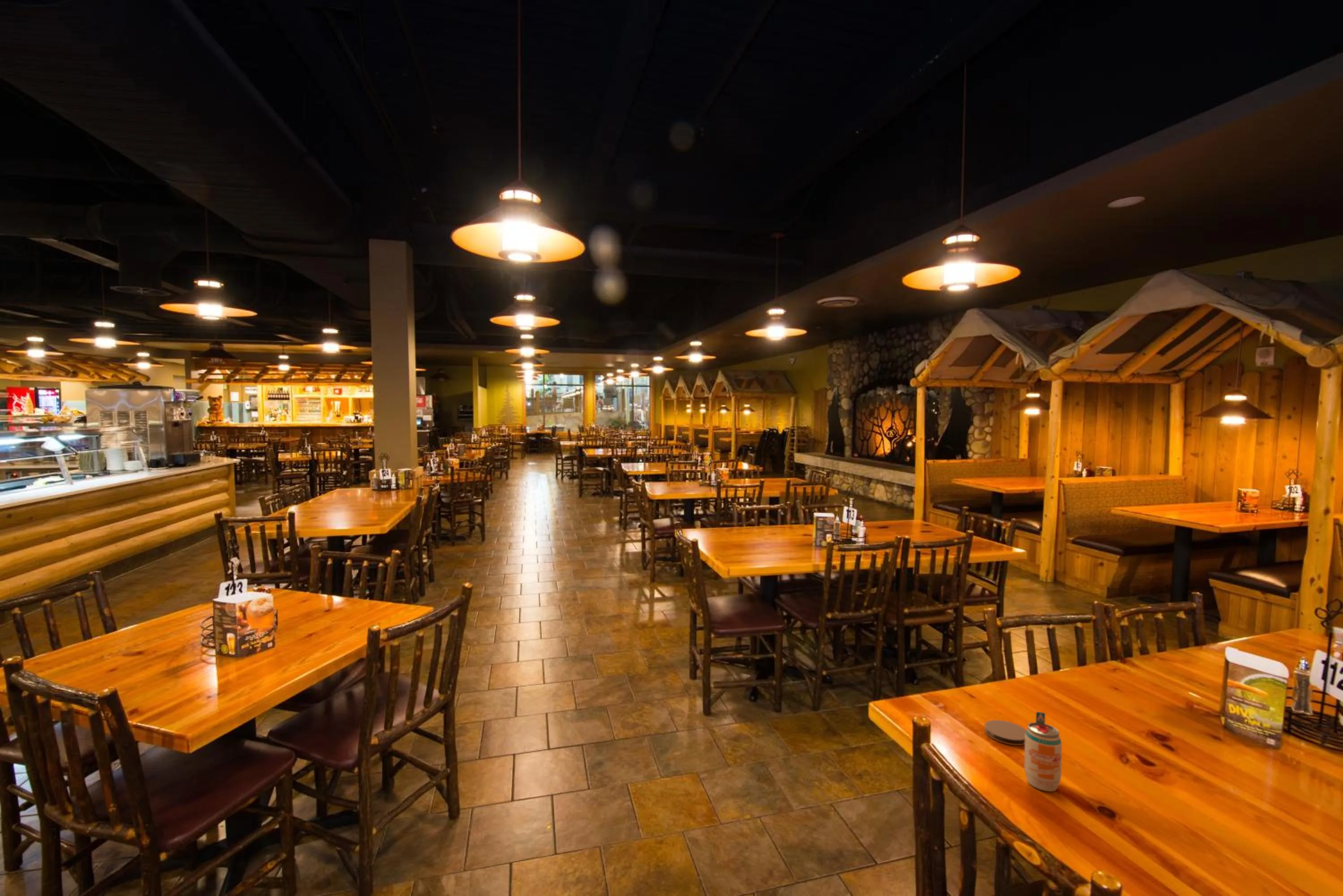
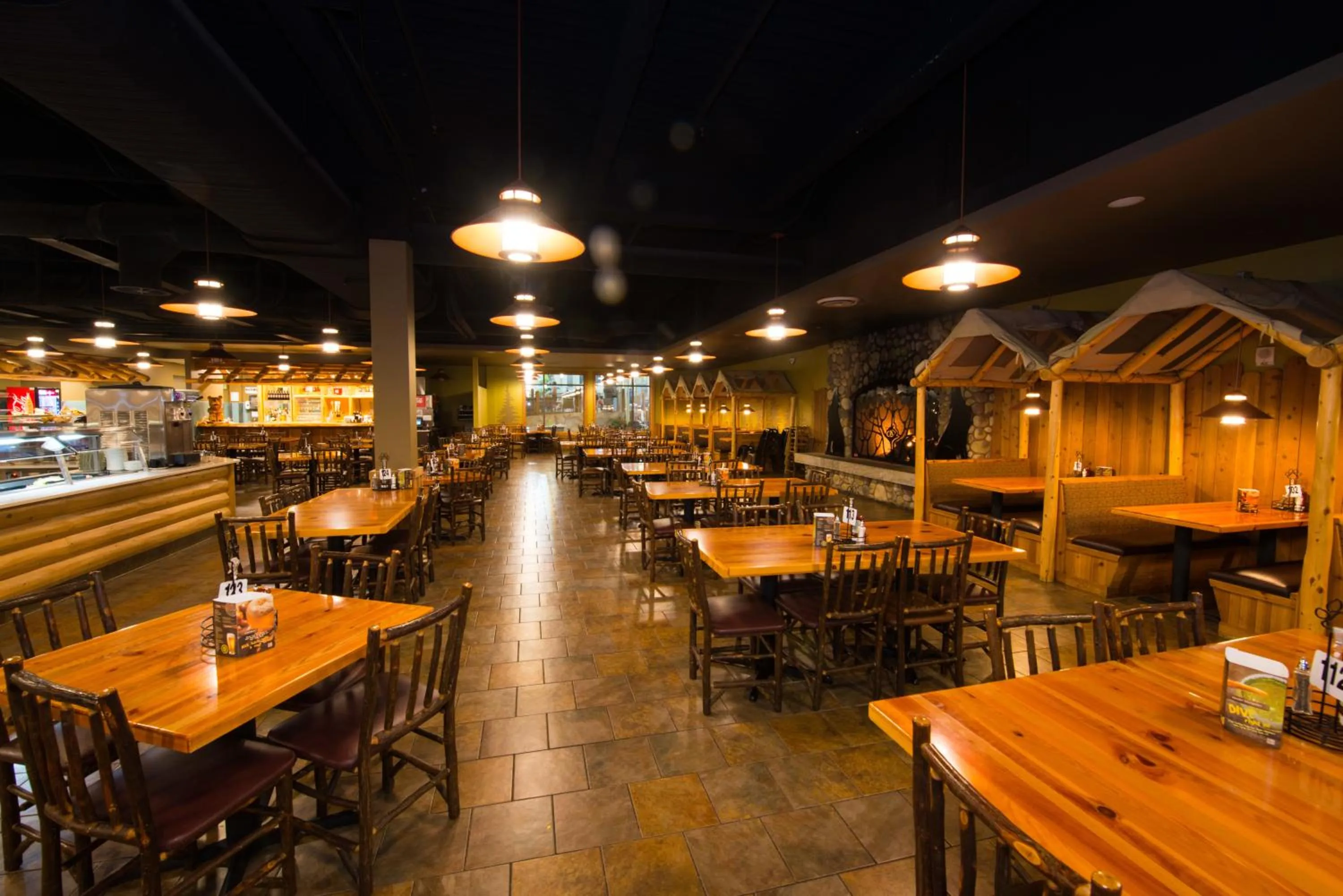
- coaster [984,720,1026,746]
- beverage can [1024,711,1062,792]
